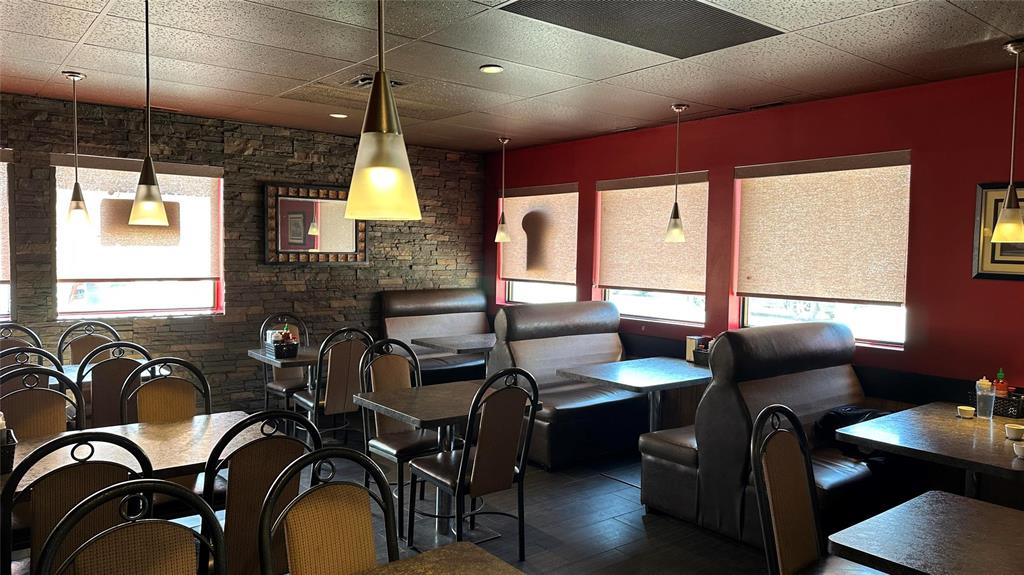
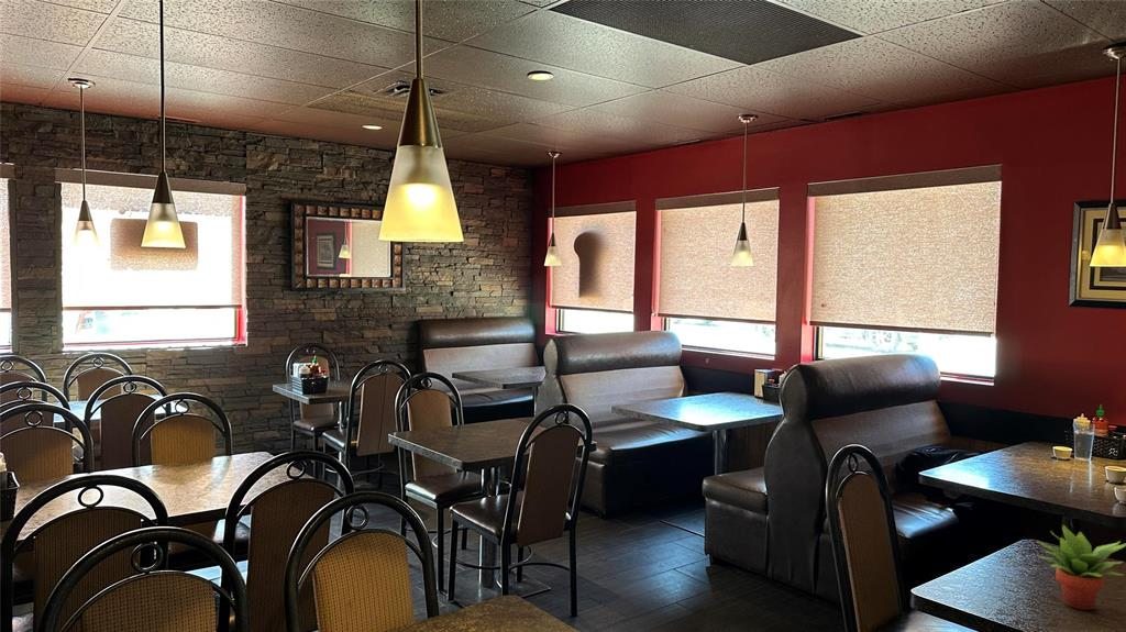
+ succulent plant [1037,524,1126,611]
